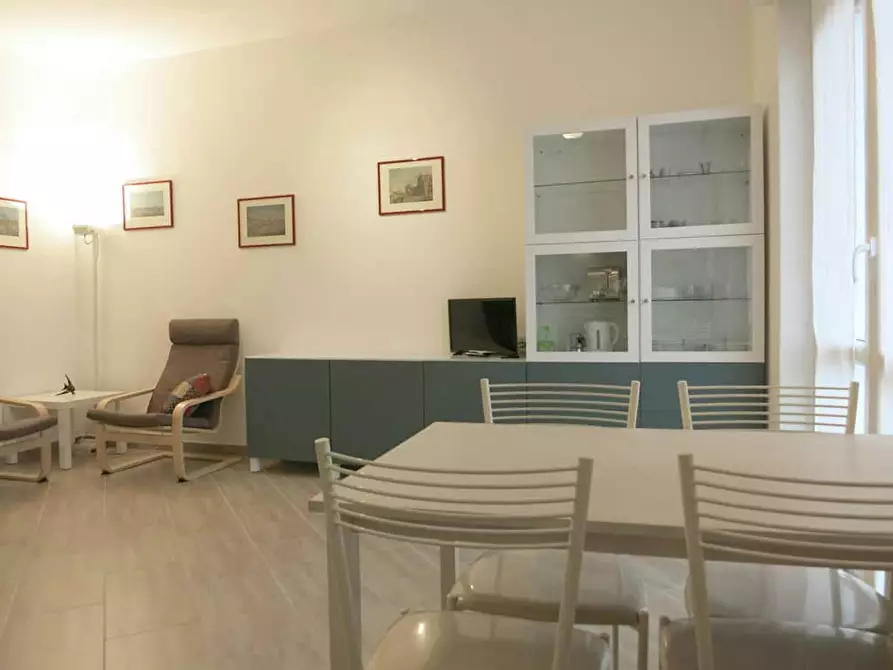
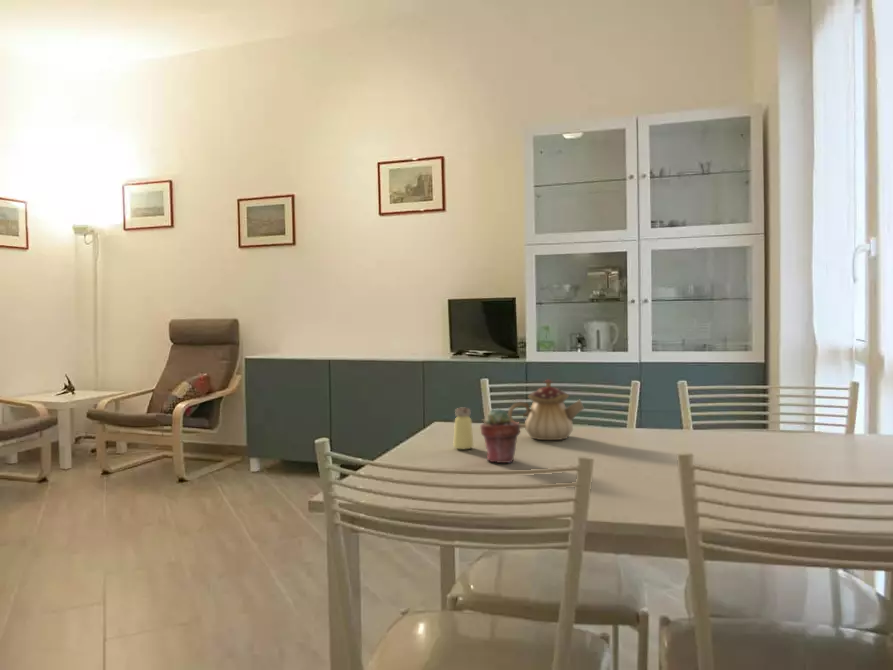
+ potted succulent [479,407,521,464]
+ teapot [507,378,585,441]
+ saltshaker [452,407,475,450]
